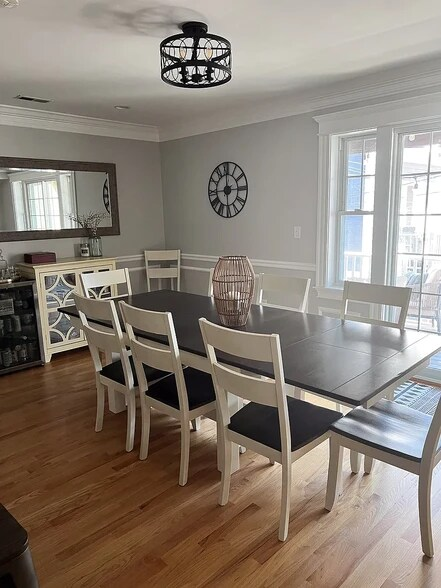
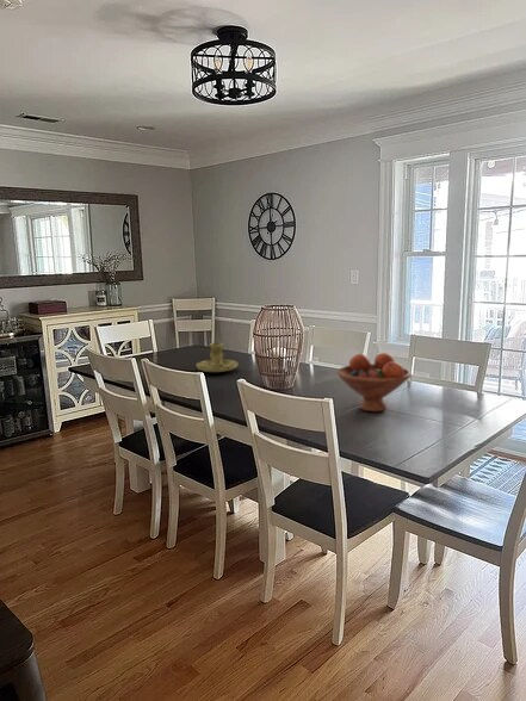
+ candle holder [196,342,240,373]
+ fruit bowl [335,352,413,412]
